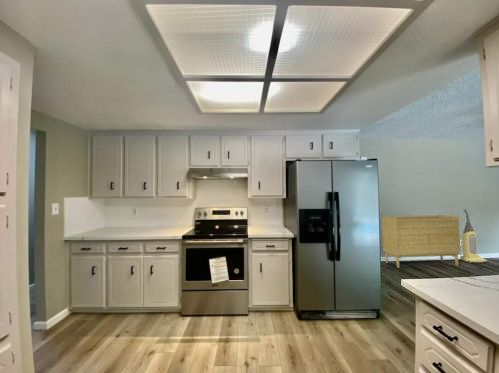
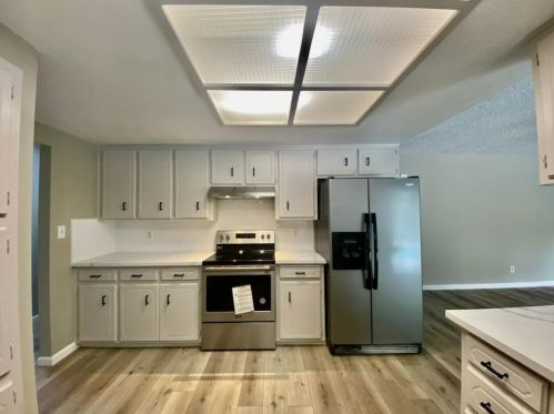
- sideboard [381,214,462,269]
- vacuum cleaner [460,208,489,264]
